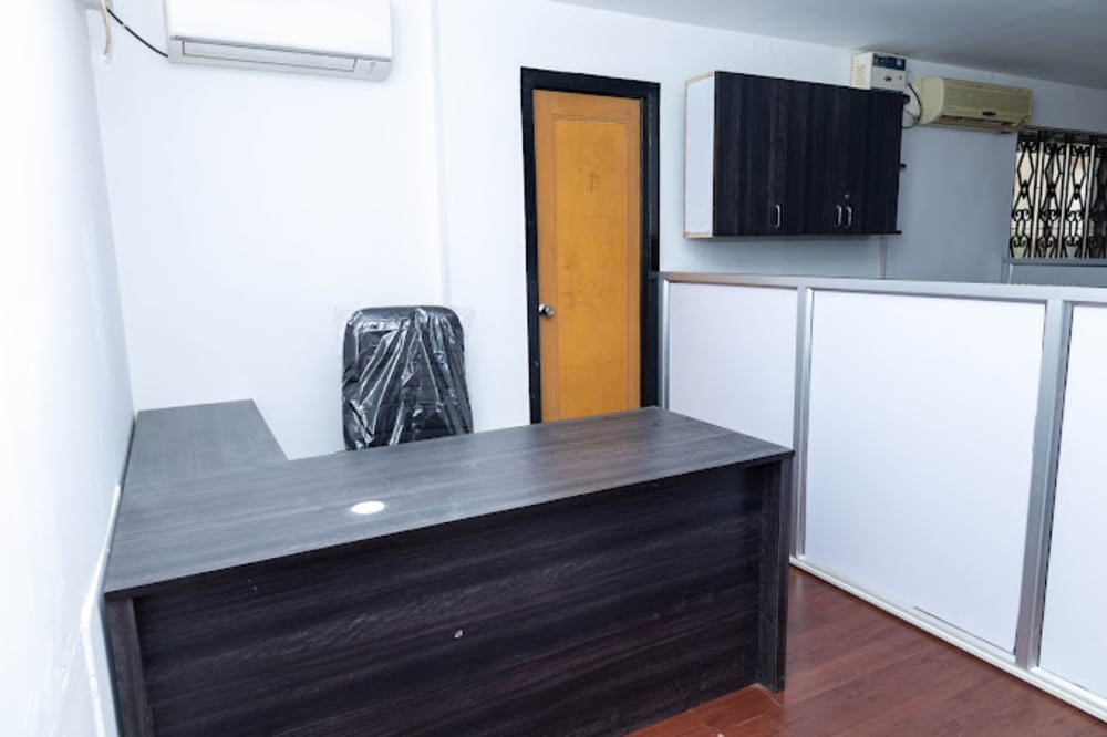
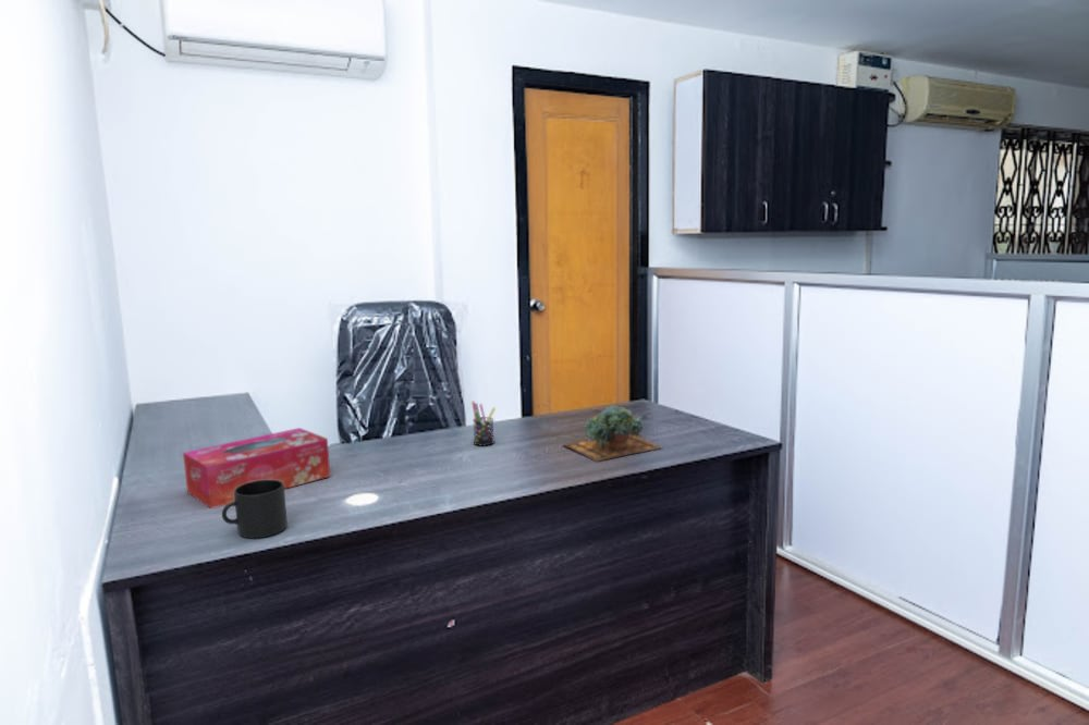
+ mug [221,480,289,539]
+ pen holder [470,401,497,447]
+ succulent plant [562,404,663,463]
+ tissue box [182,427,331,509]
